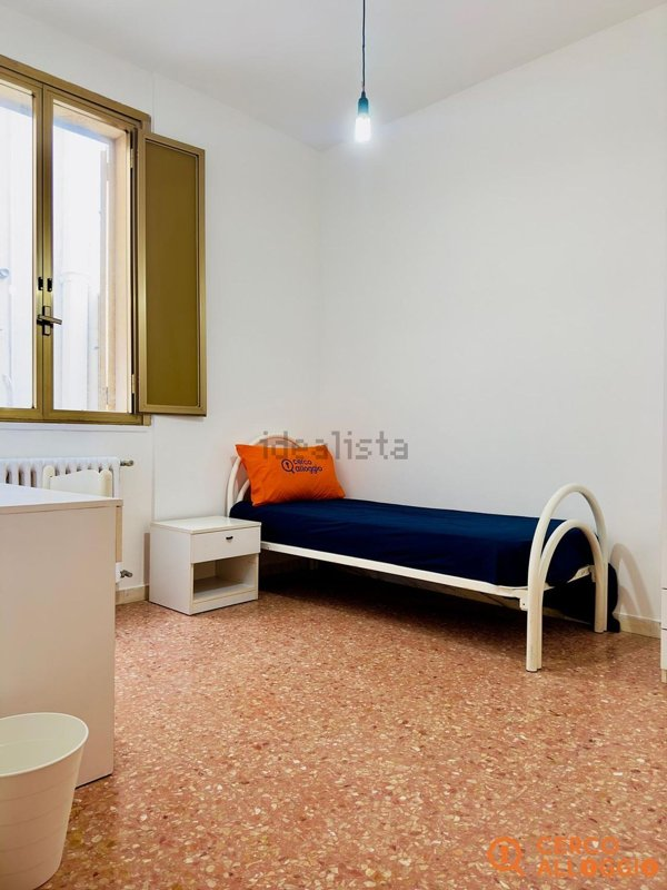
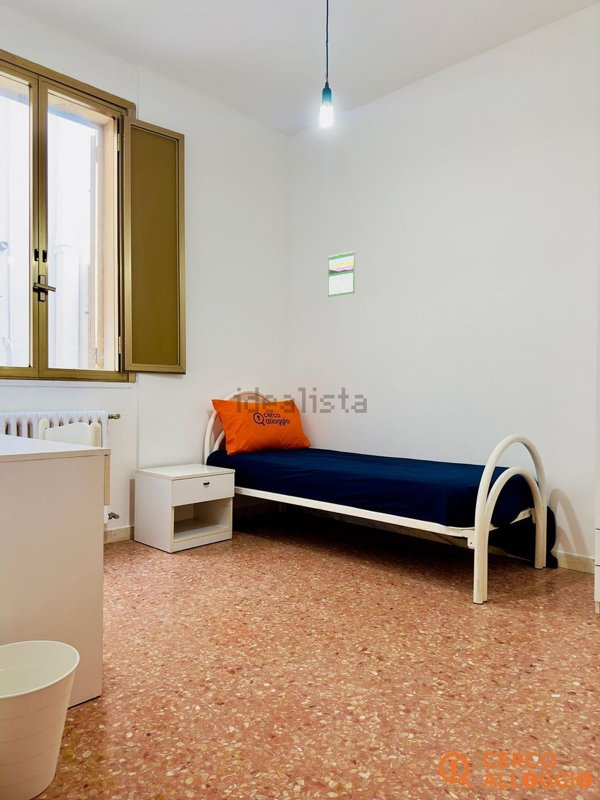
+ calendar [327,250,356,298]
